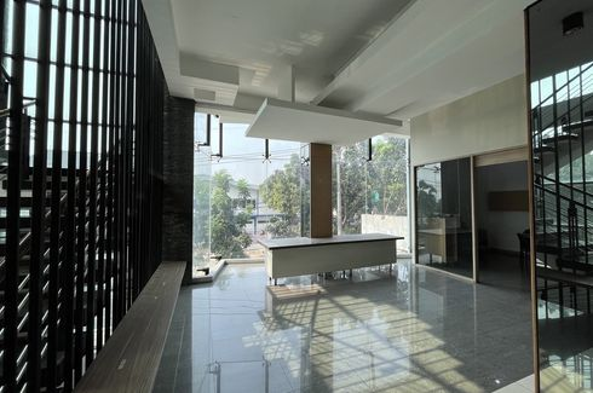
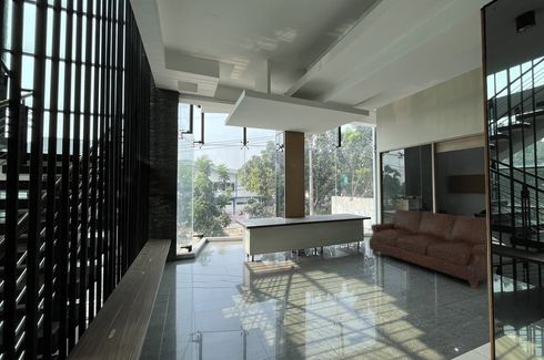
+ sofa [367,208,488,289]
